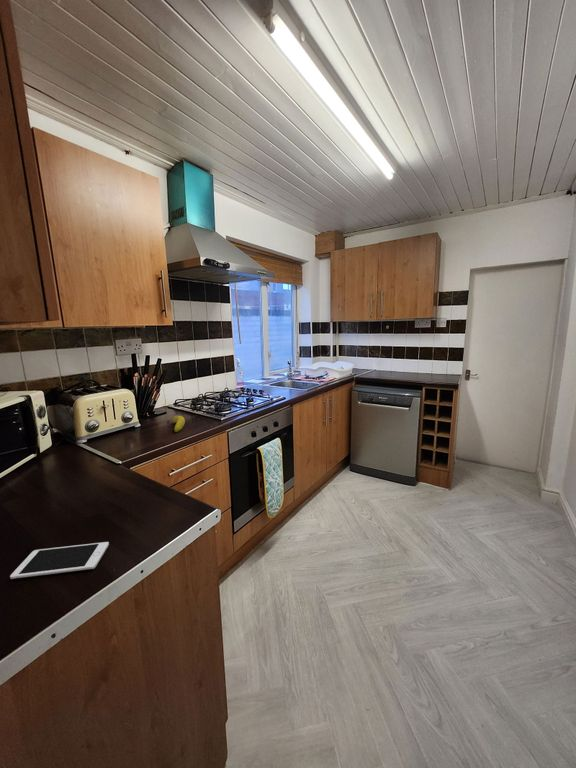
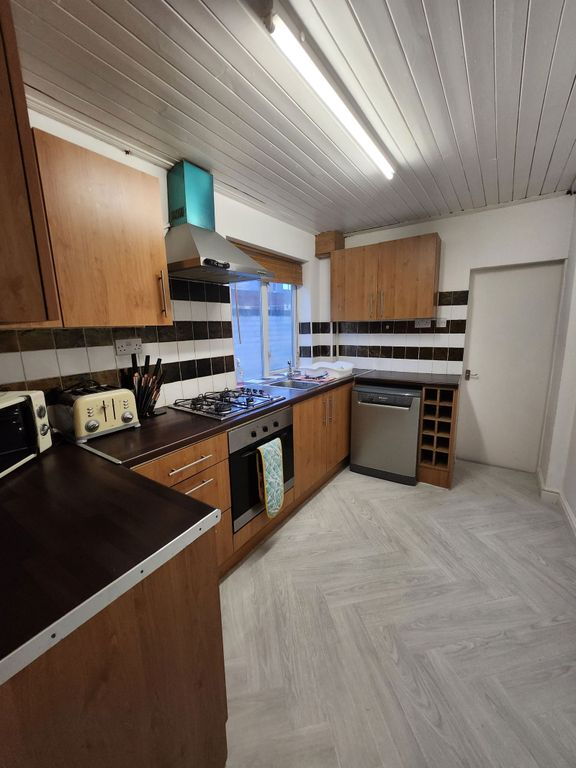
- fruit [166,415,186,433]
- cell phone [9,541,110,580]
